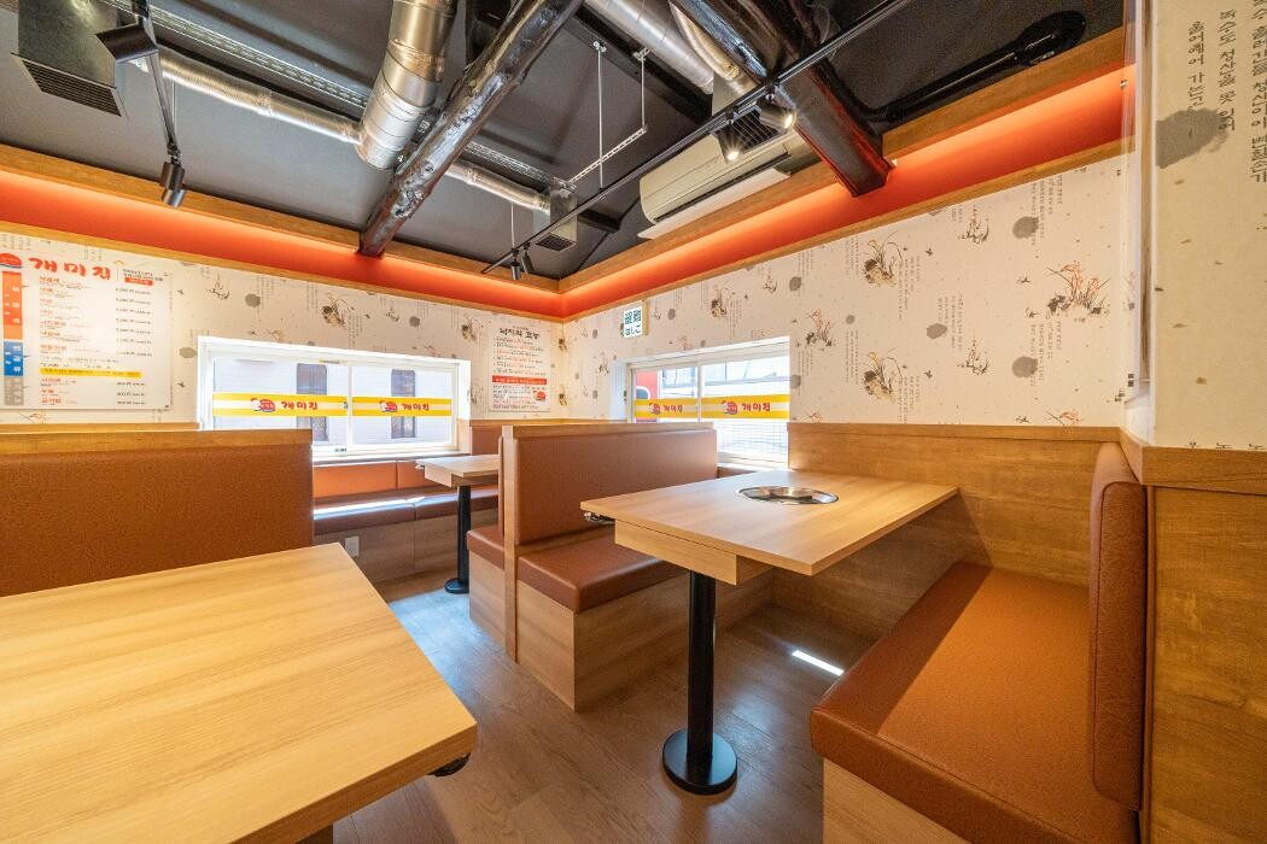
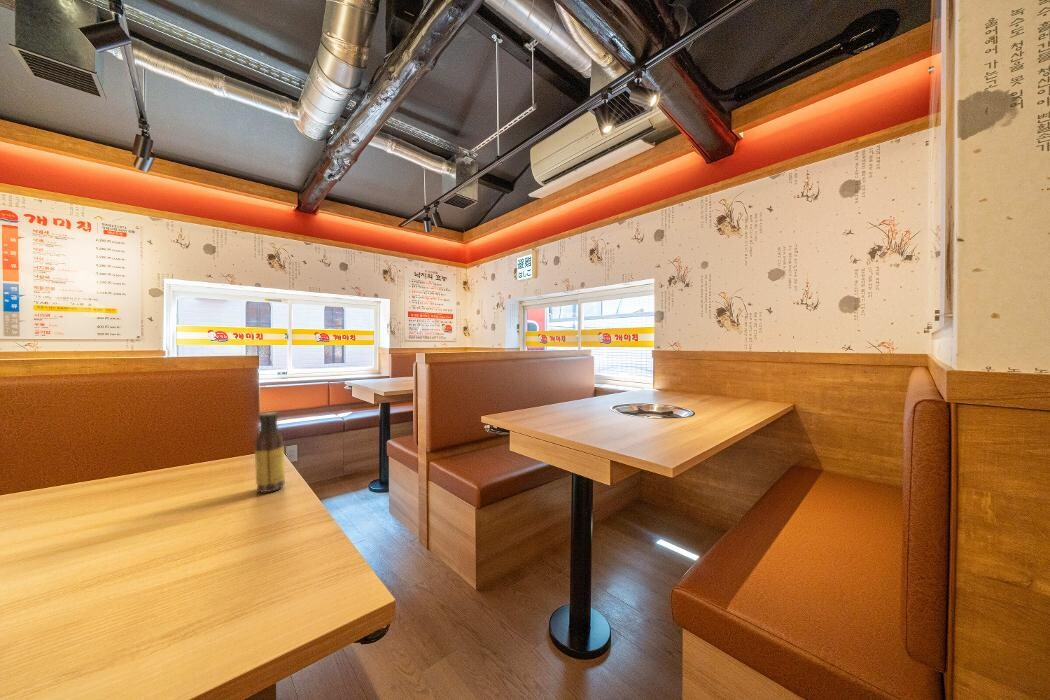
+ sauce bottle [254,411,286,494]
